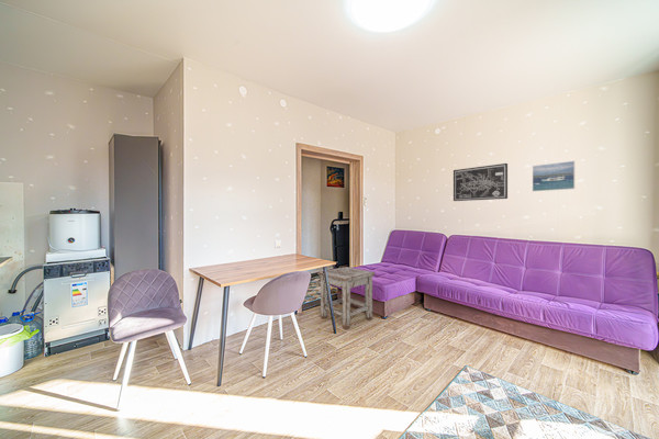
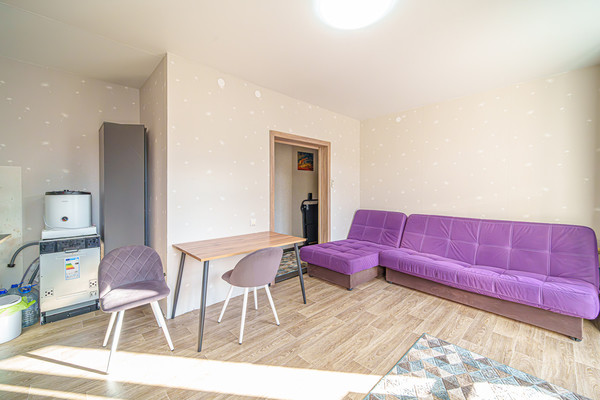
- wall art [453,162,509,202]
- stool [316,266,377,330]
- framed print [532,160,576,192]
